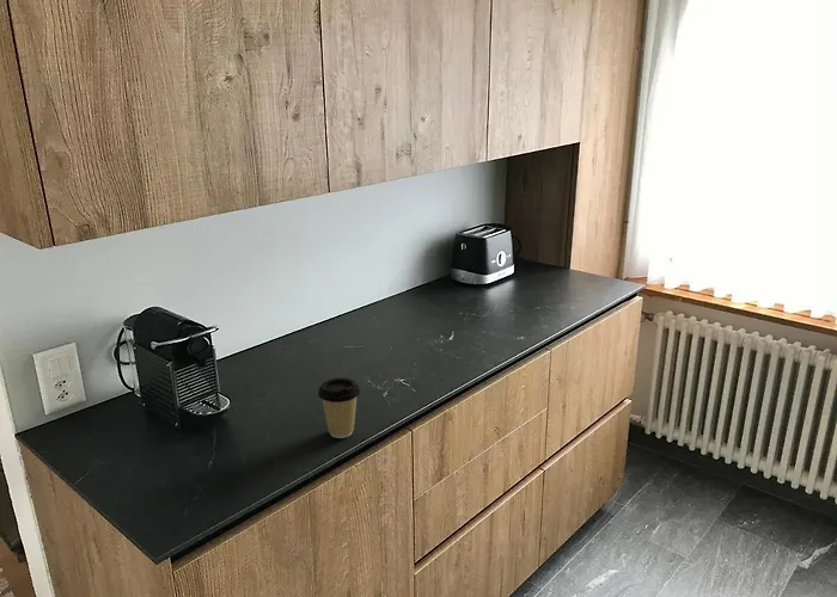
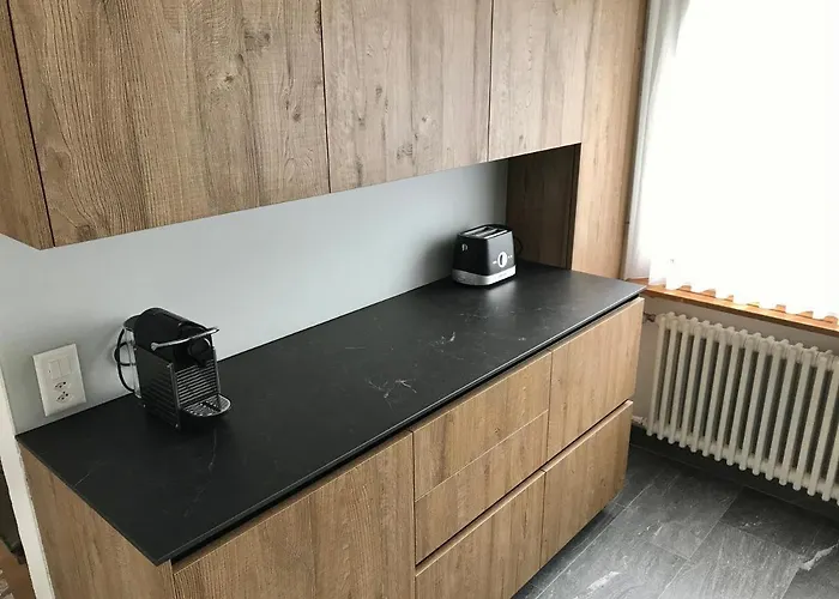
- coffee cup [317,377,361,439]
